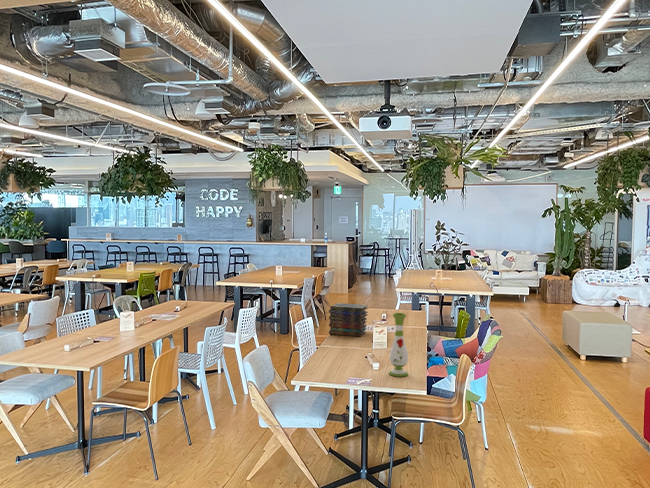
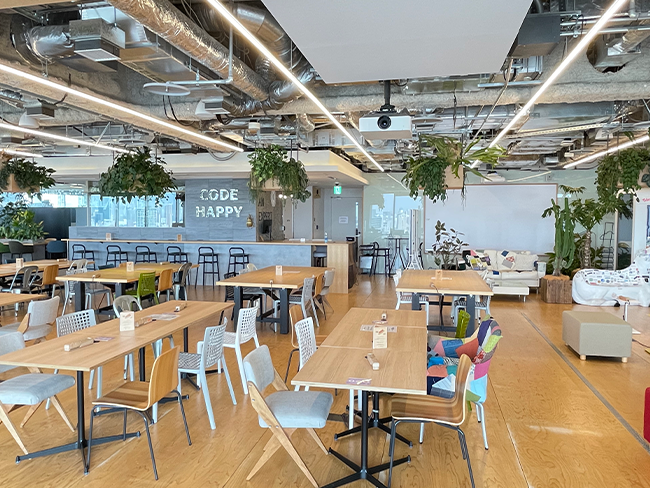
- vase [388,312,409,378]
- book stack [328,302,369,337]
